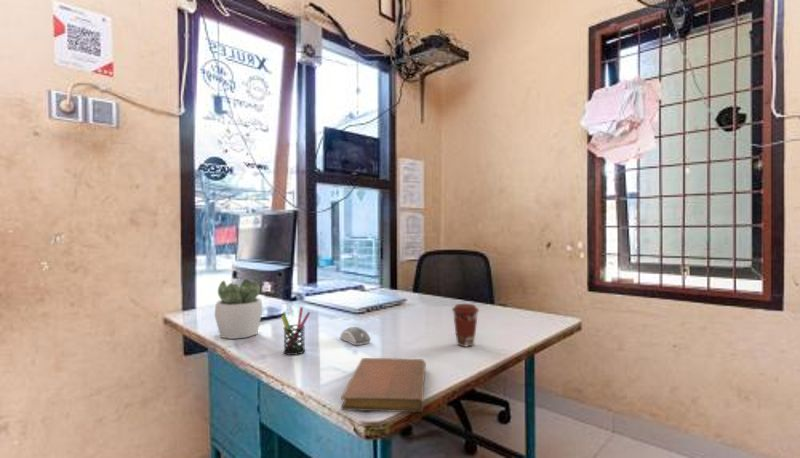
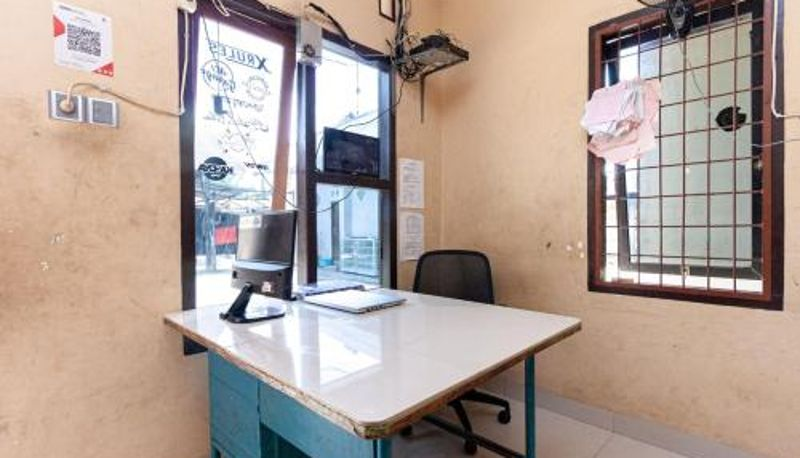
- computer mouse [339,326,372,346]
- notebook [340,357,427,413]
- succulent plant [213,278,263,340]
- pen holder [280,306,311,356]
- coffee cup [451,303,480,347]
